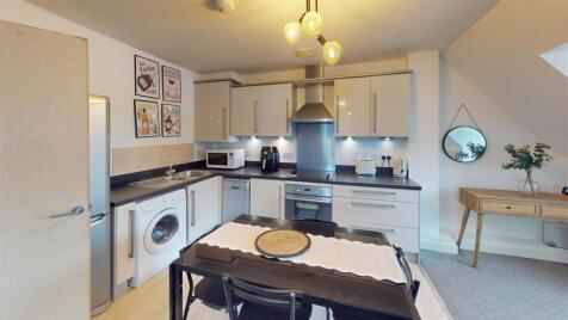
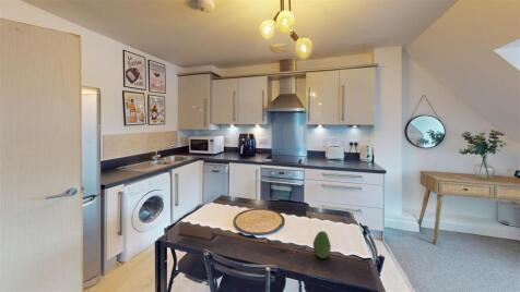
+ fruit [312,230,332,259]
